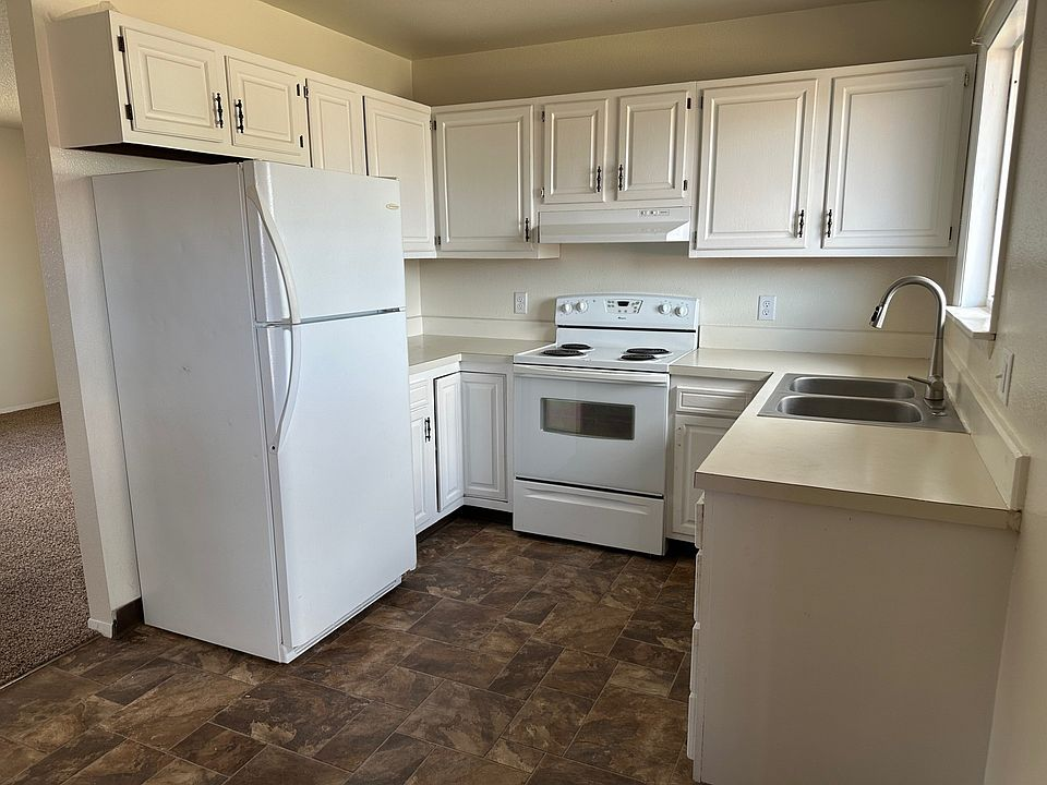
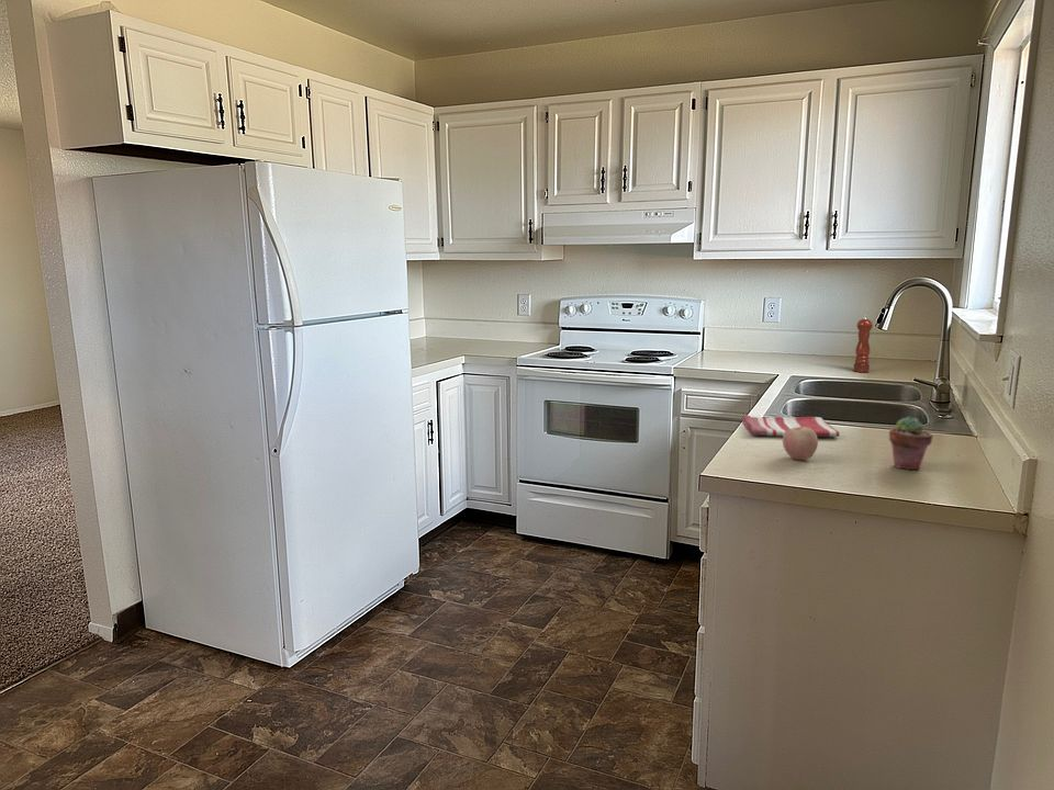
+ potted succulent [888,416,934,471]
+ pepper mill [852,314,874,373]
+ dish towel [741,414,841,438]
+ apple [782,427,819,461]
